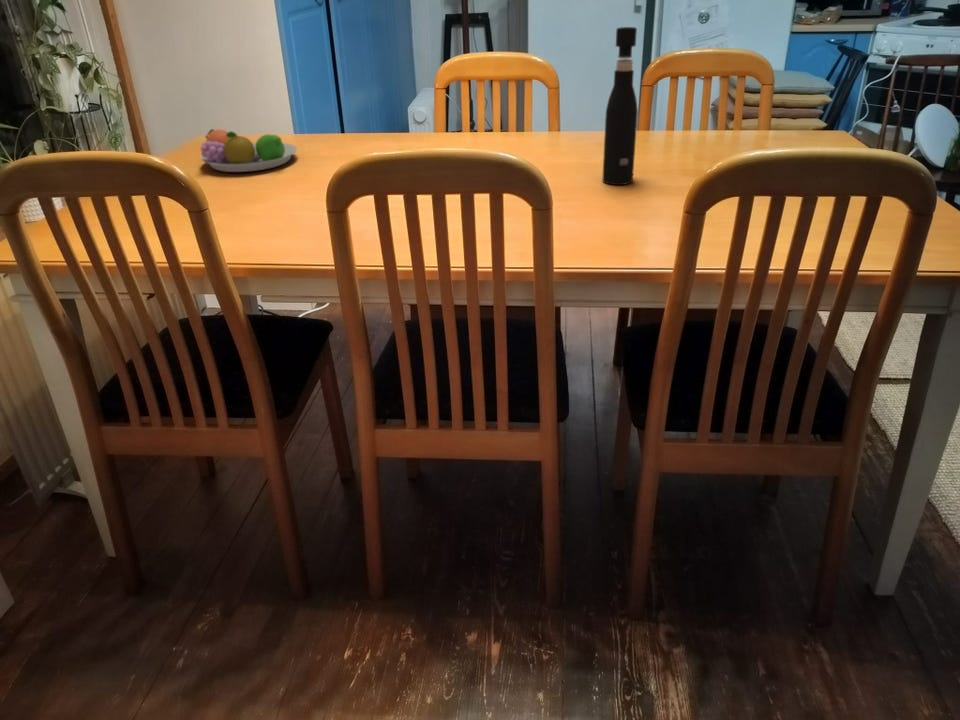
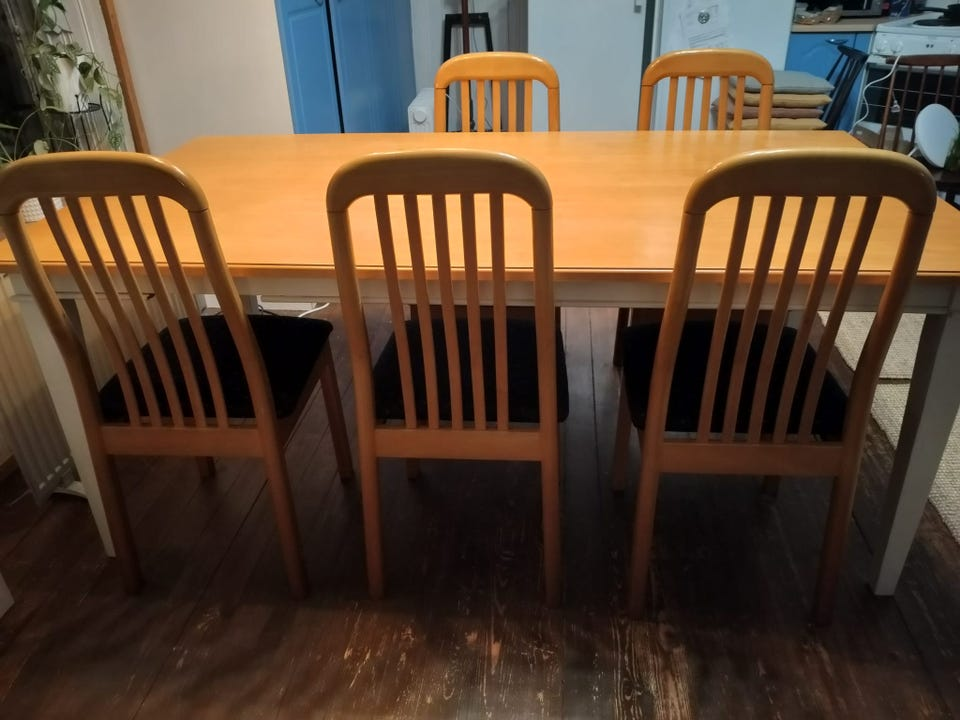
- fruit bowl [199,128,298,173]
- pepper grinder [601,26,639,186]
